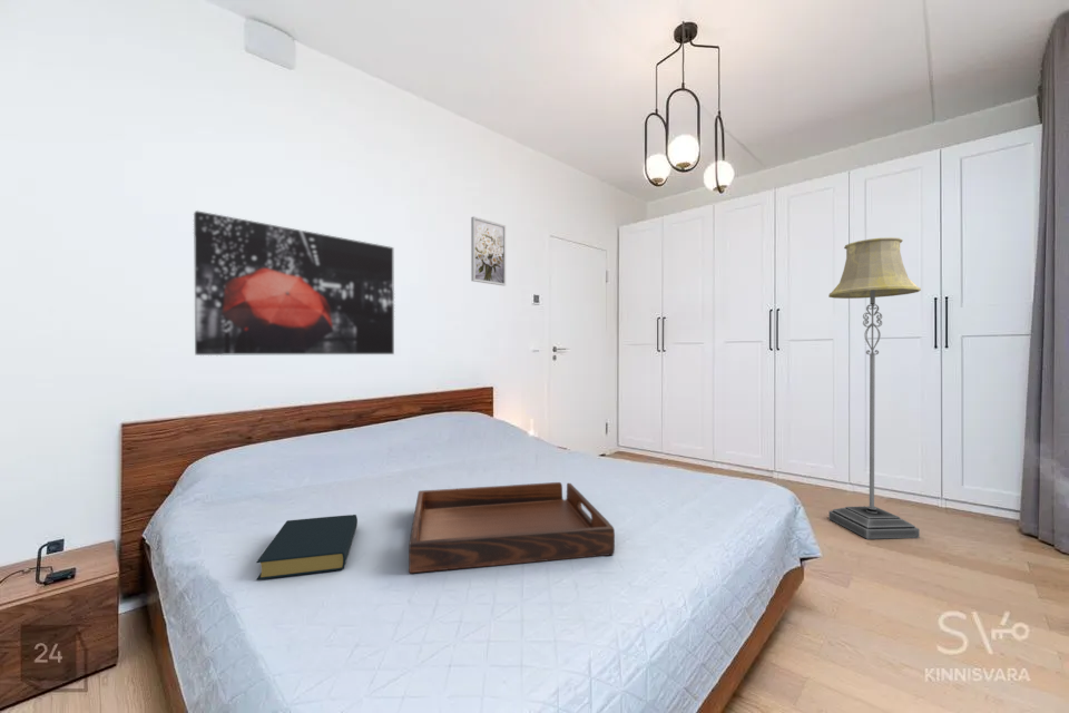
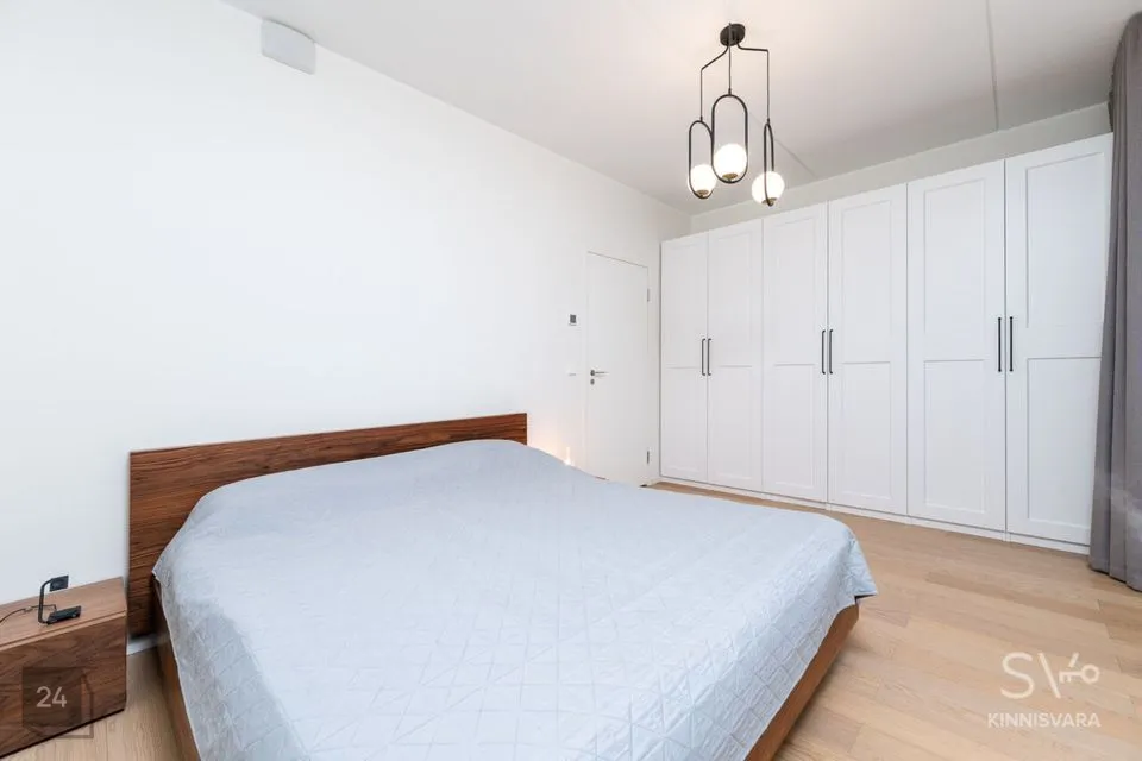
- serving tray [408,481,616,574]
- wall art [193,209,395,356]
- wall art [470,215,507,286]
- hardback book [255,514,359,580]
- floor lamp [827,236,922,540]
